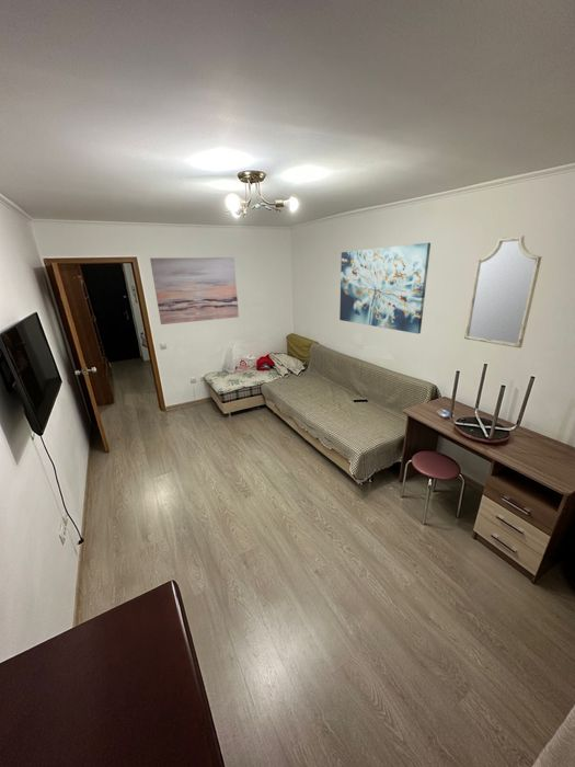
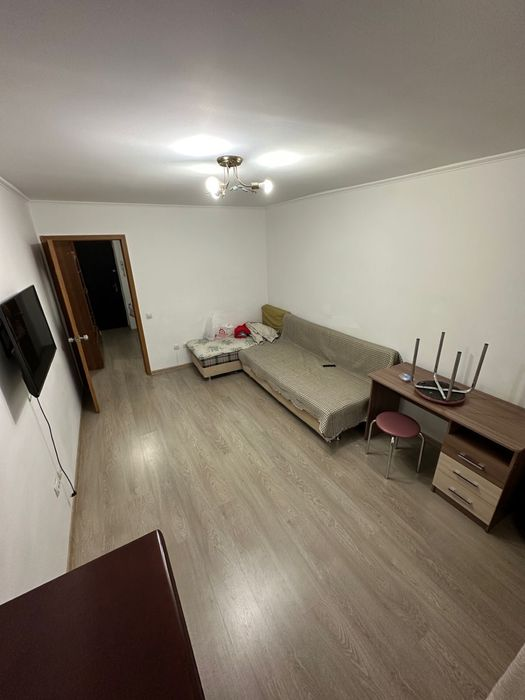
- wall art [338,242,432,334]
- wall art [149,256,240,325]
- home mirror [463,234,543,350]
